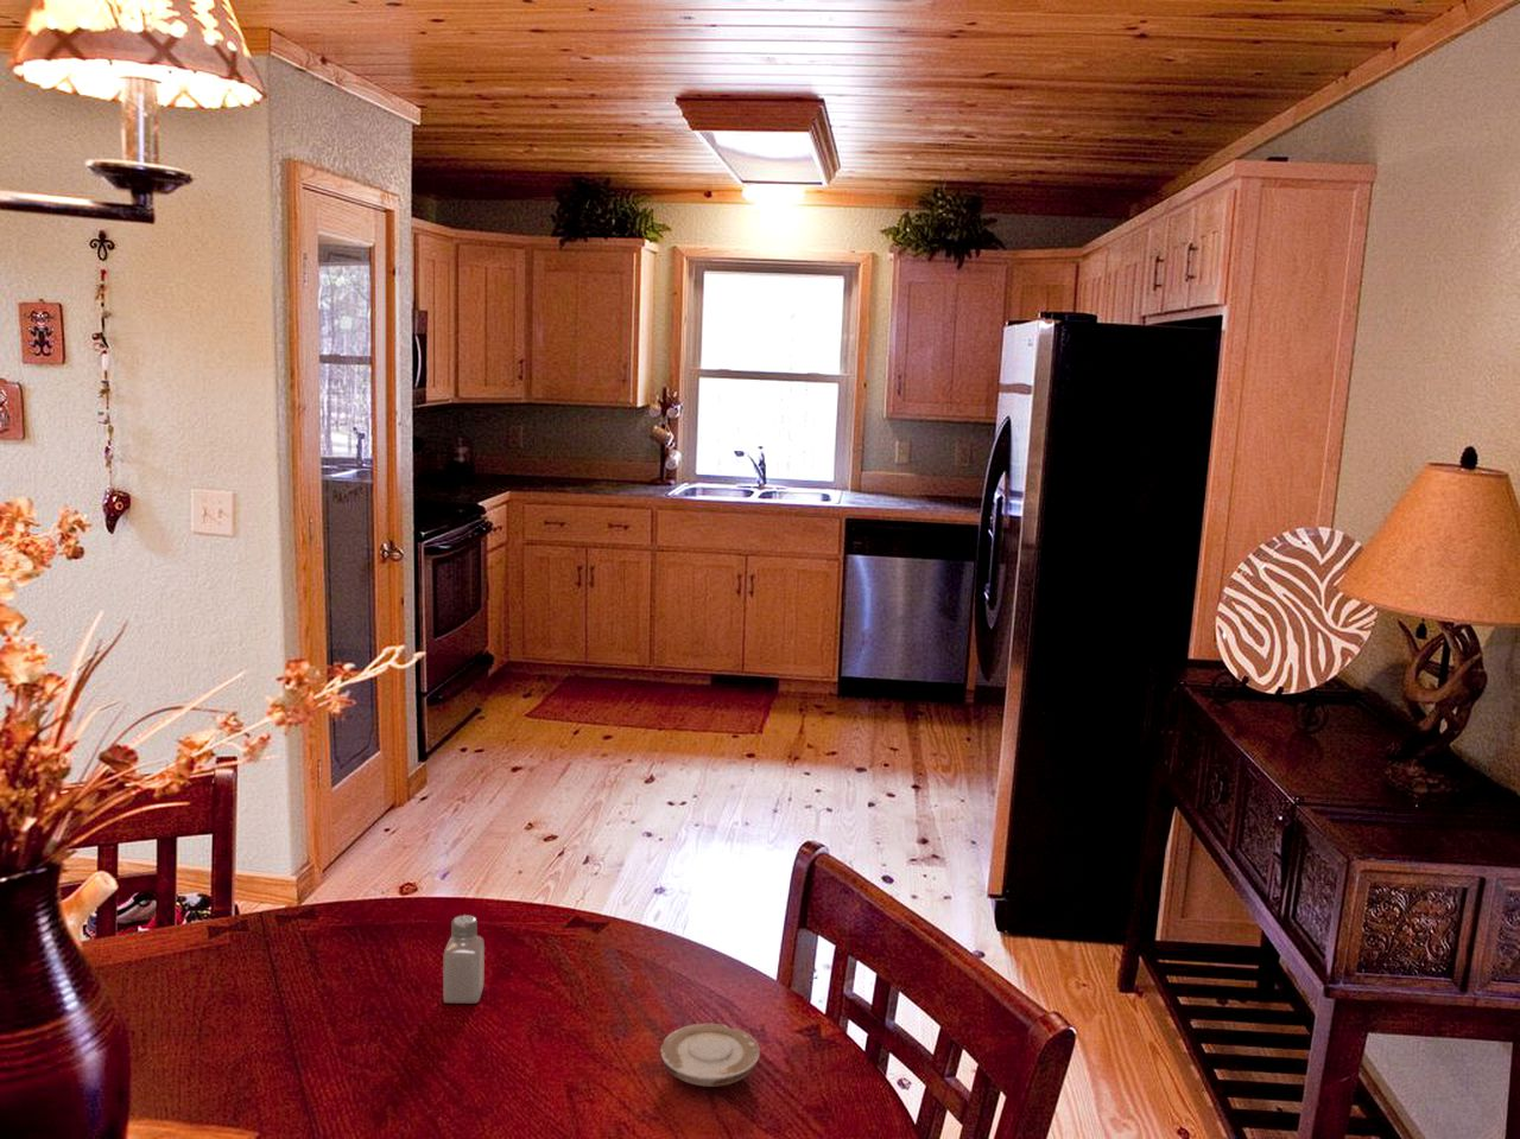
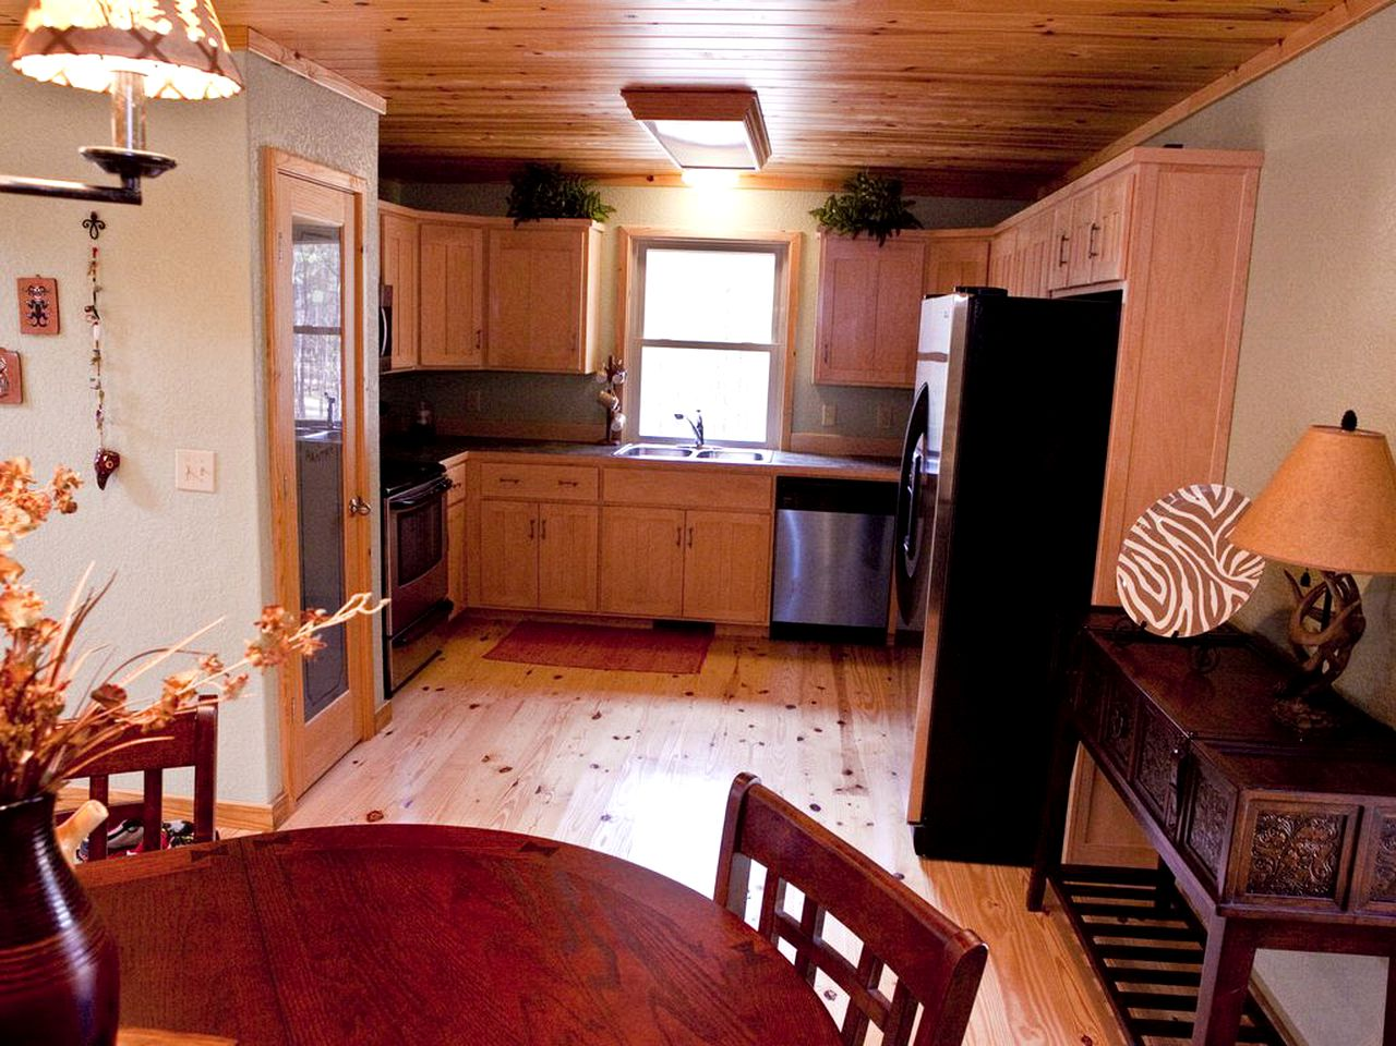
- plate [659,1023,761,1088]
- saltshaker [442,914,486,1005]
